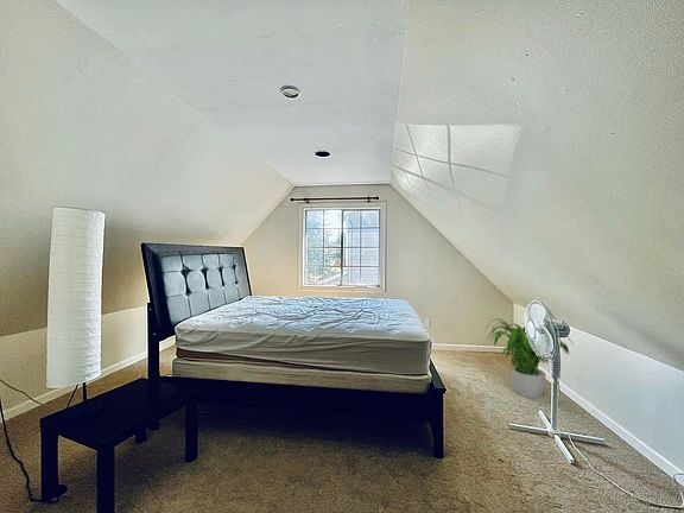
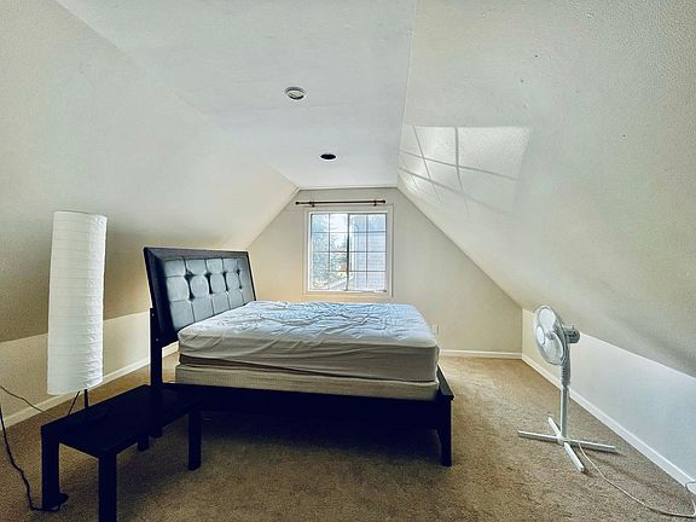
- potted plant [484,318,575,399]
